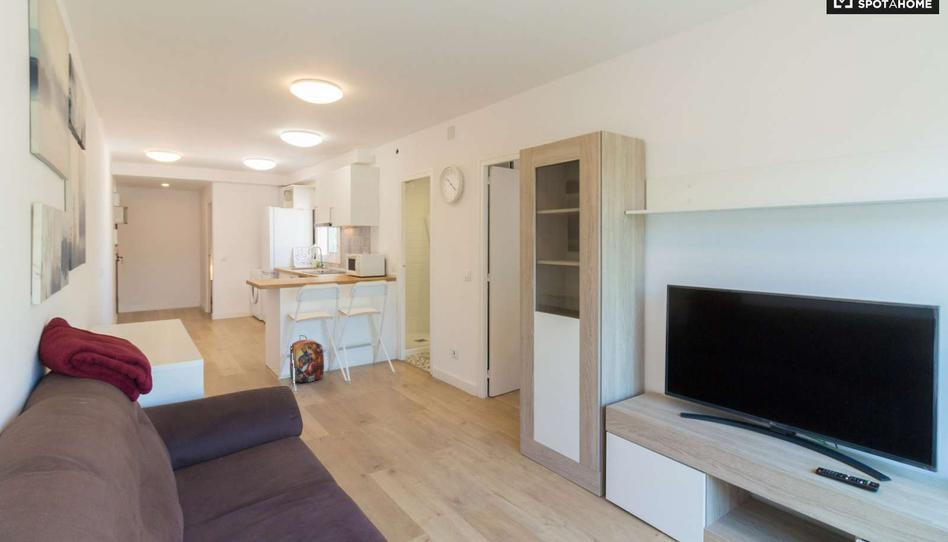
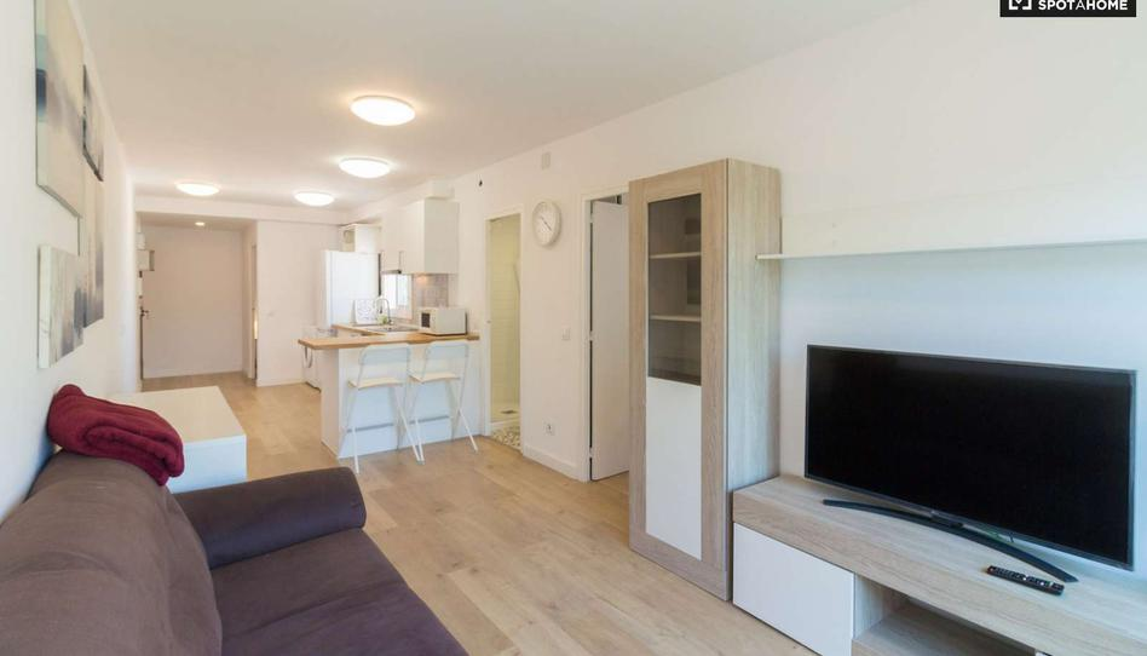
- backpack [289,334,325,383]
